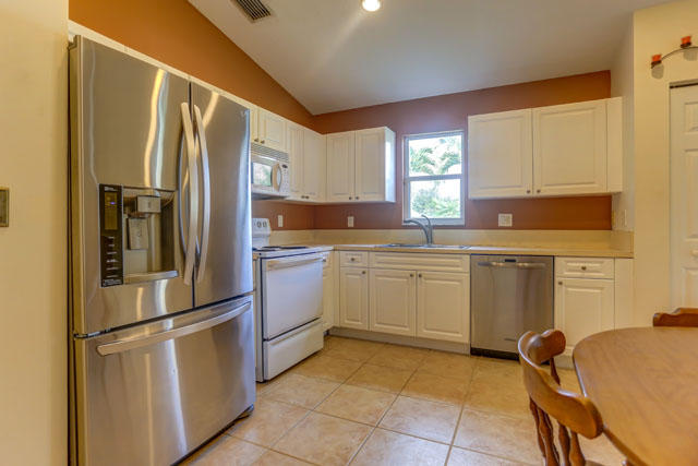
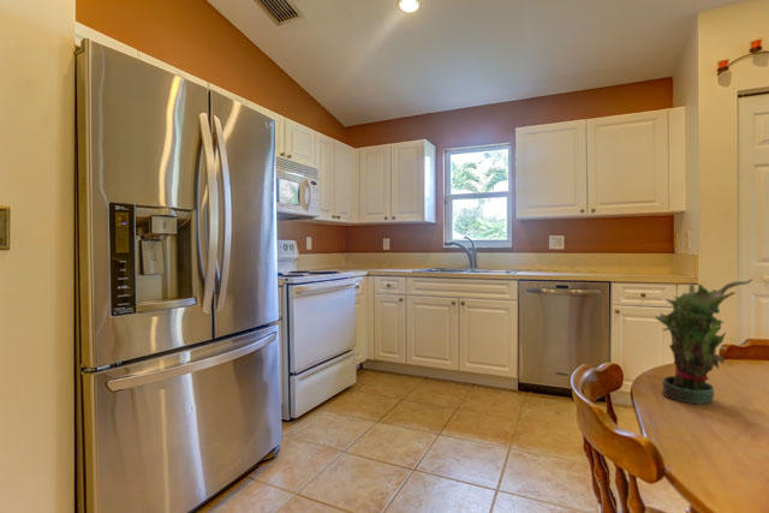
+ potted plant [654,278,755,405]
